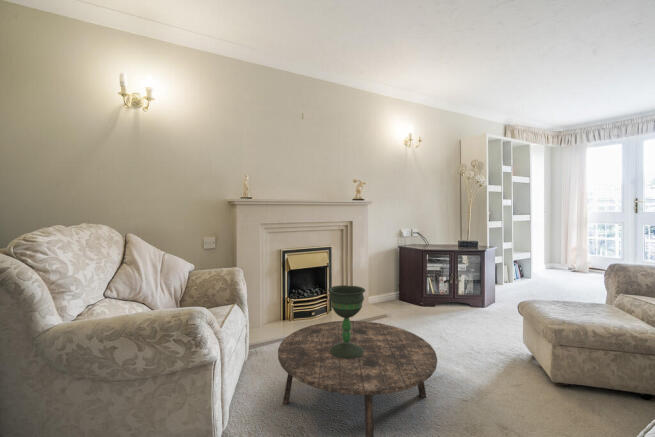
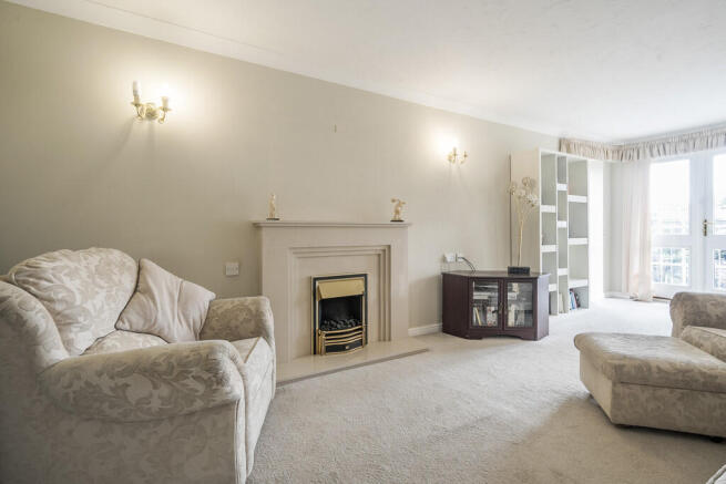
- chalice [327,284,366,359]
- coffee table [277,320,438,437]
